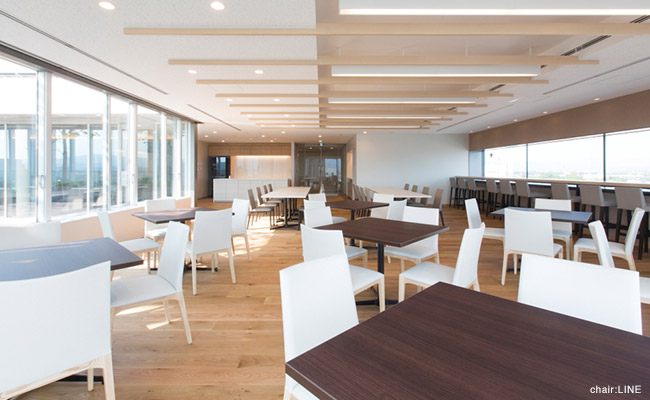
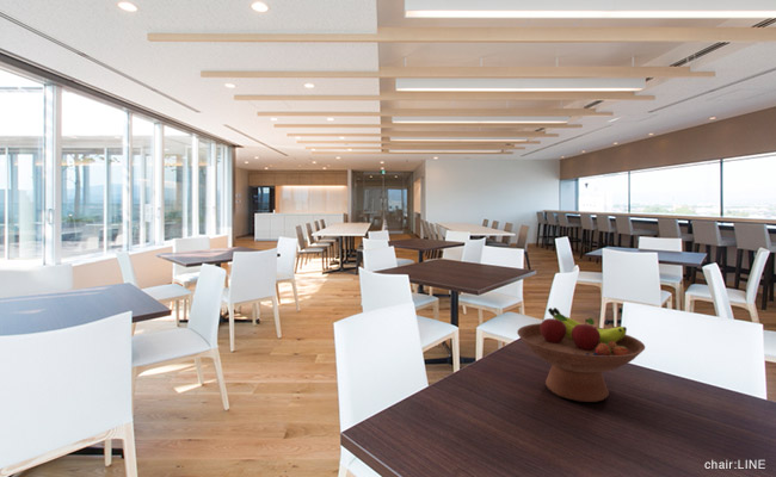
+ fruit bowl [516,306,646,403]
